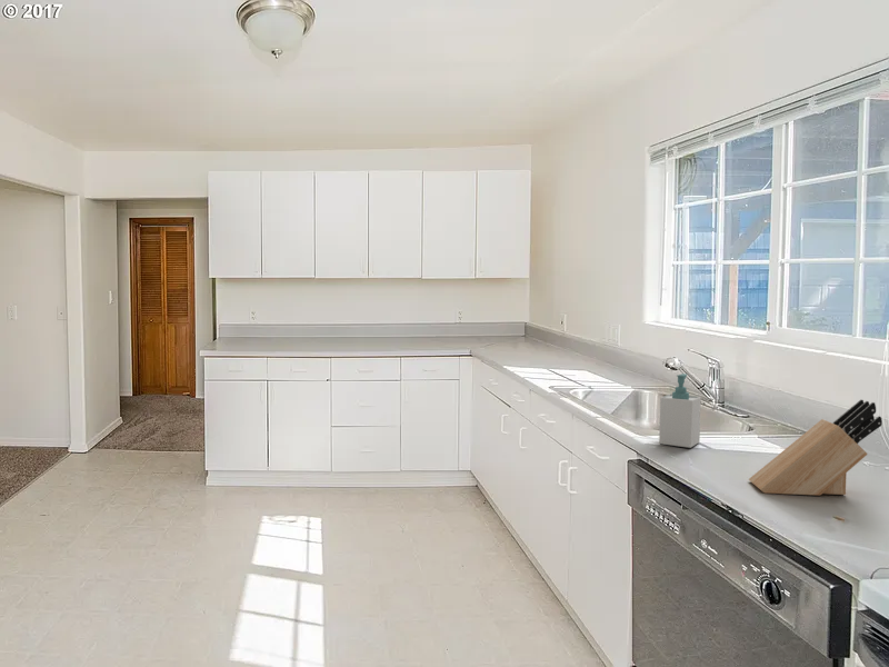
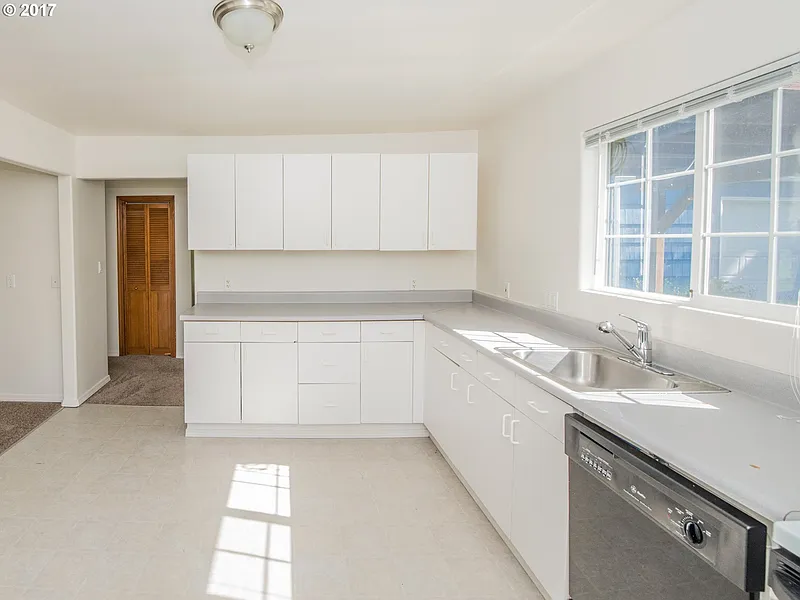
- soap bottle [658,372,702,449]
- knife block [748,399,883,497]
